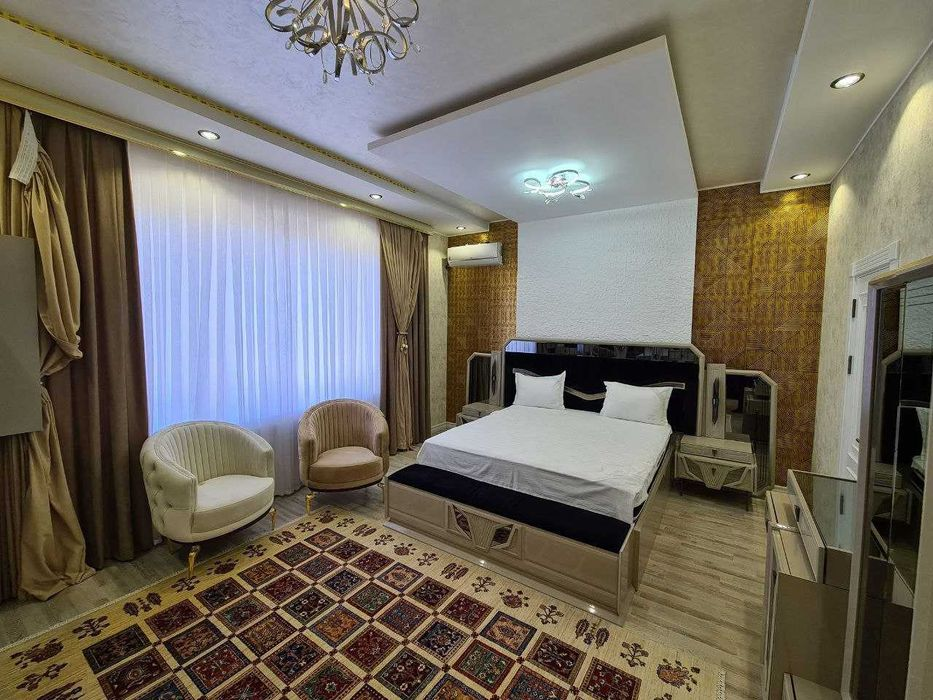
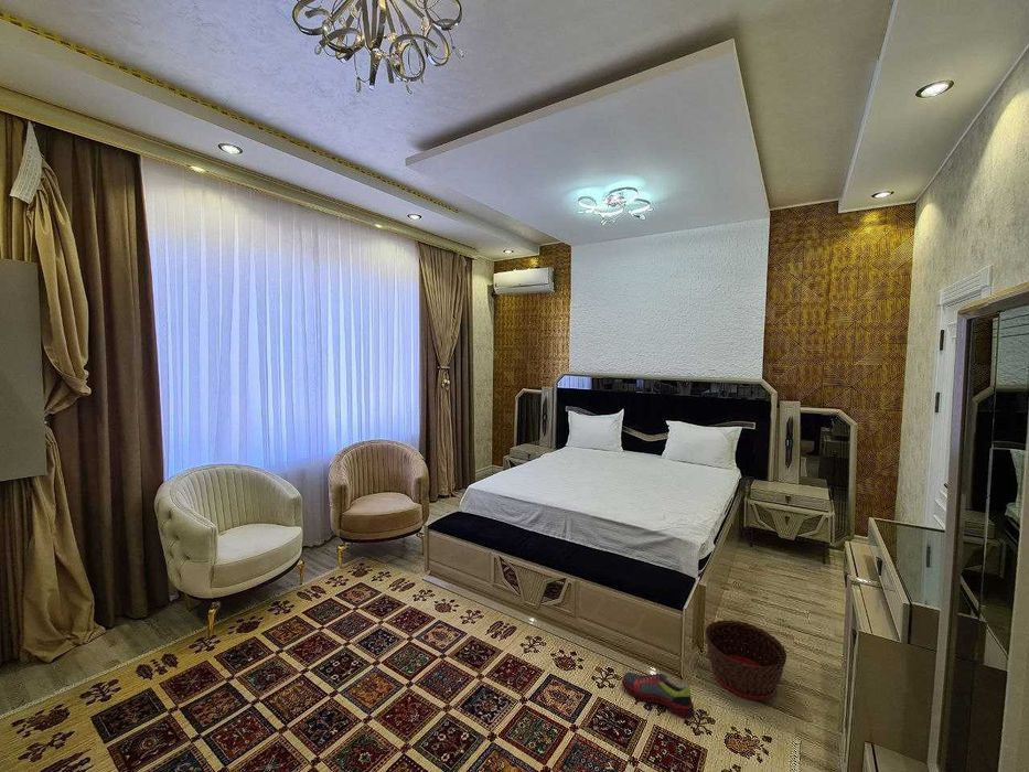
+ basket [705,619,787,701]
+ shoe [621,672,695,719]
